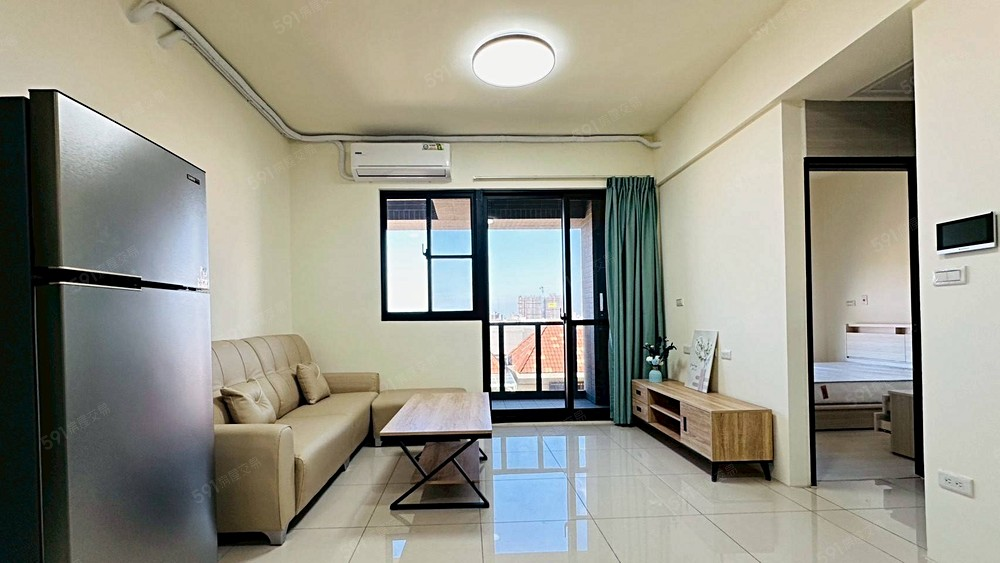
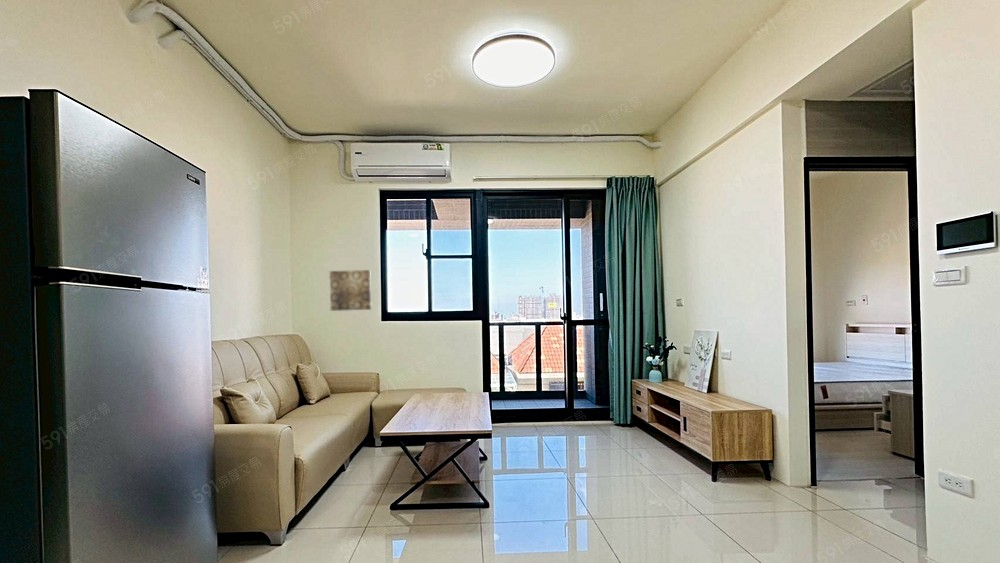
+ wall art [329,269,372,312]
